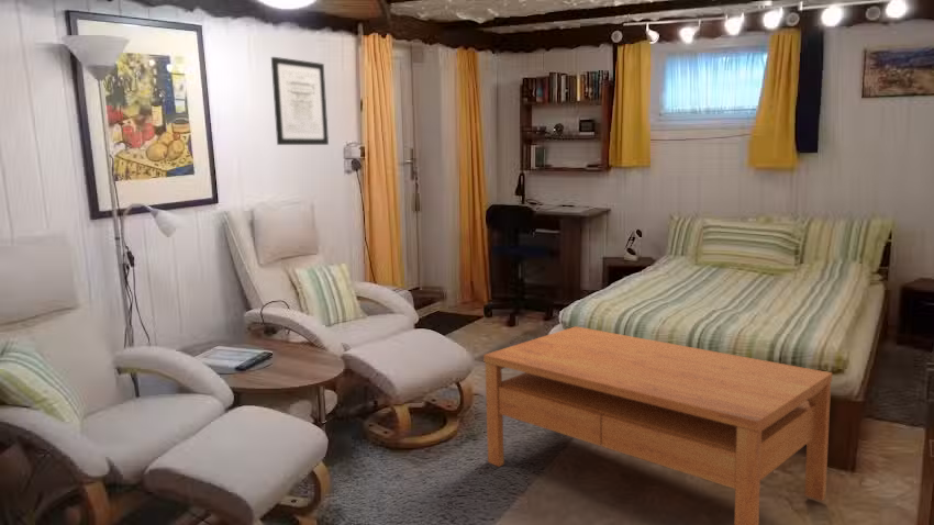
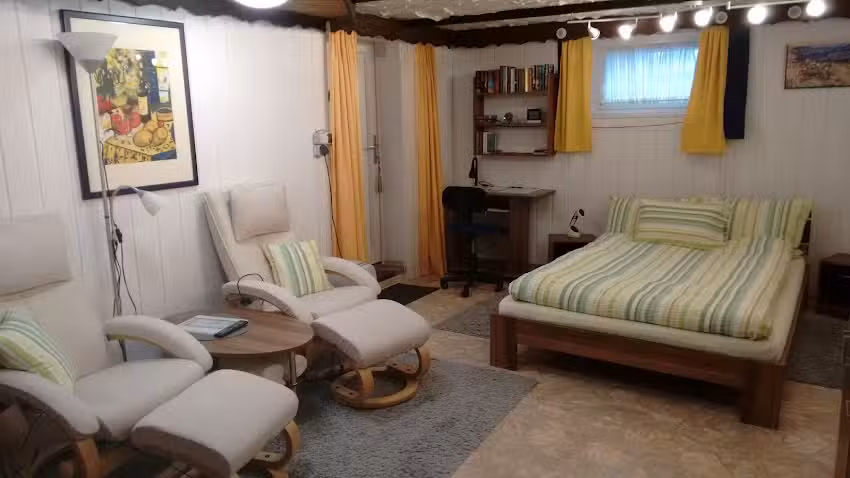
- wall art [270,56,330,146]
- coffee table [482,325,834,525]
